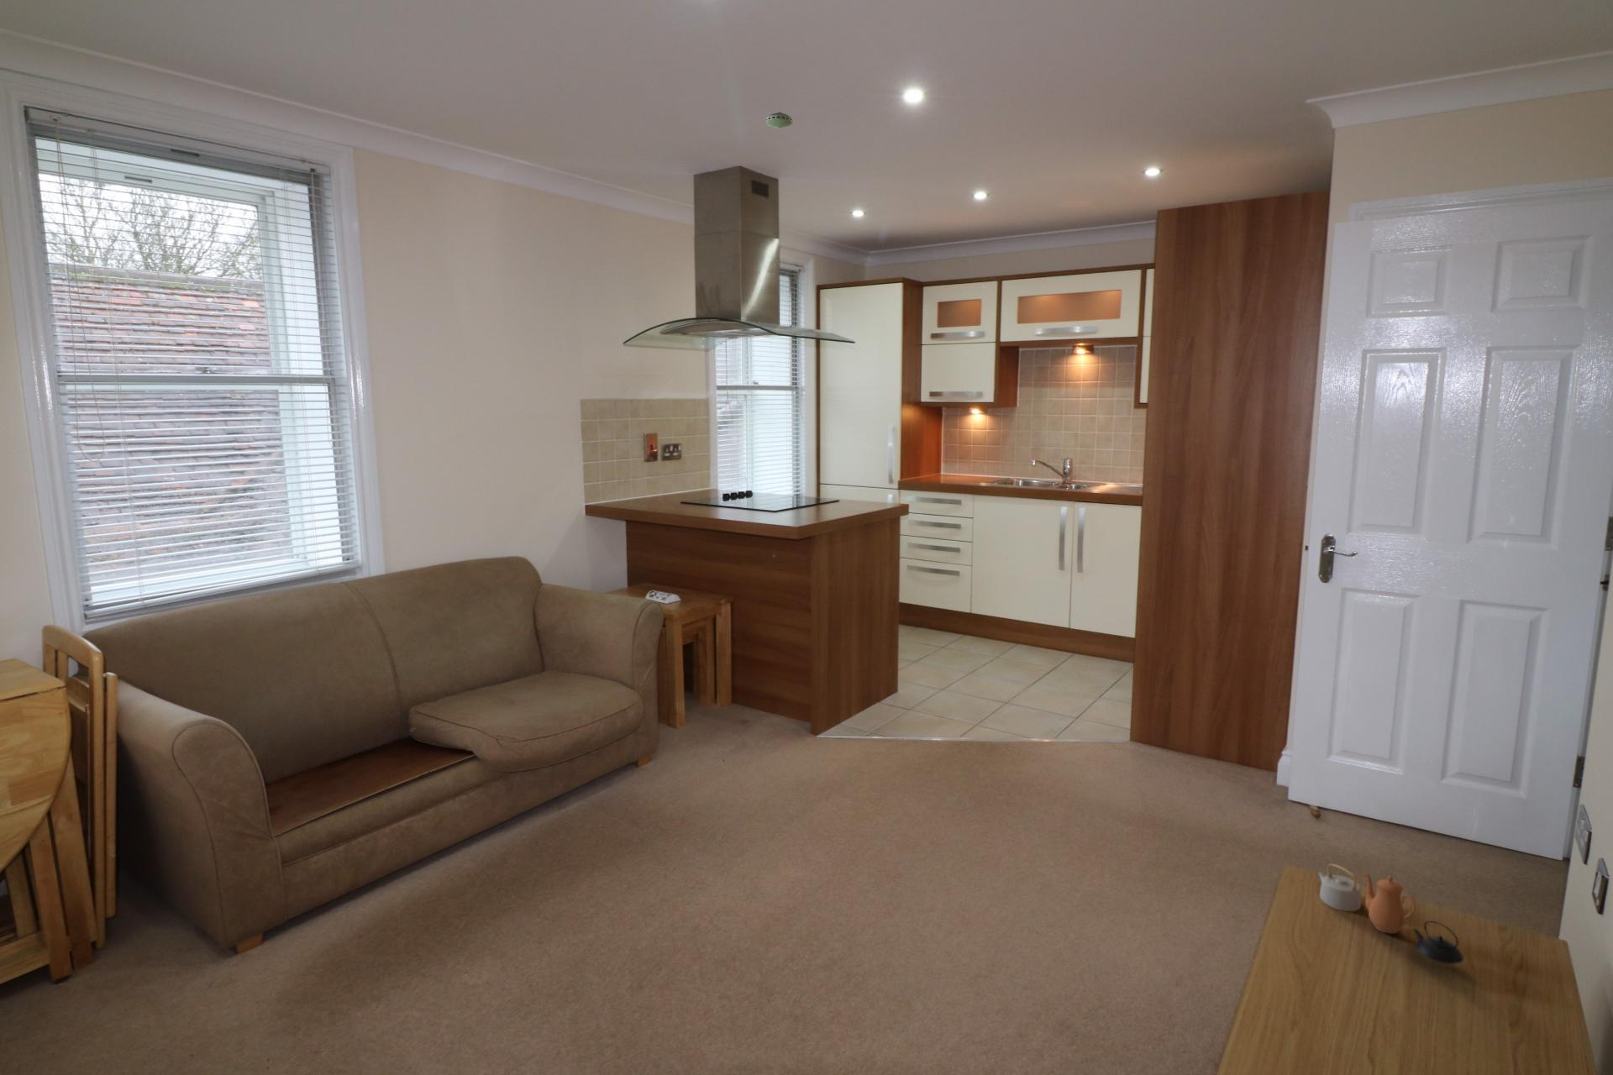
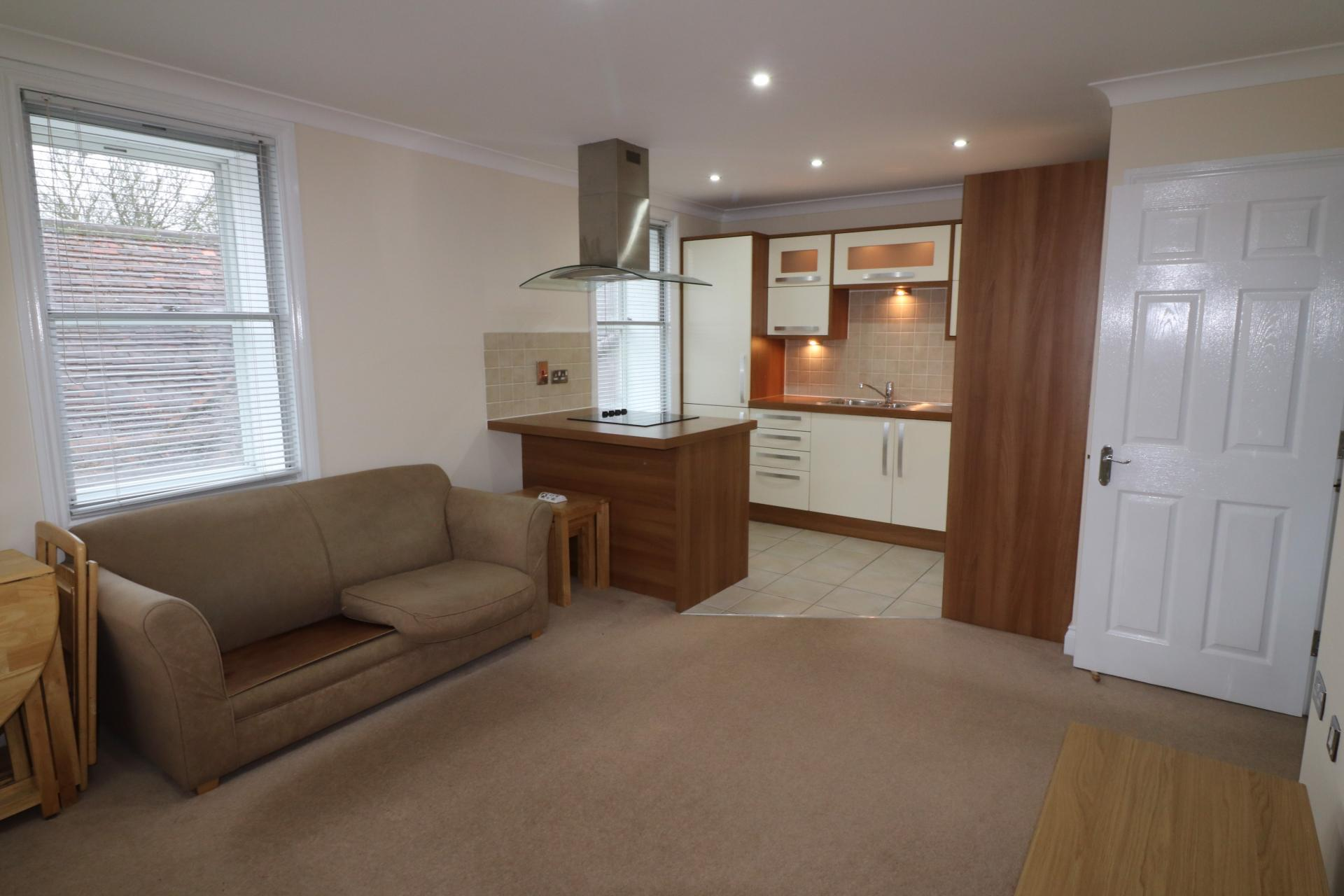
- teapot [1318,864,1465,965]
- smoke detector [766,110,793,130]
